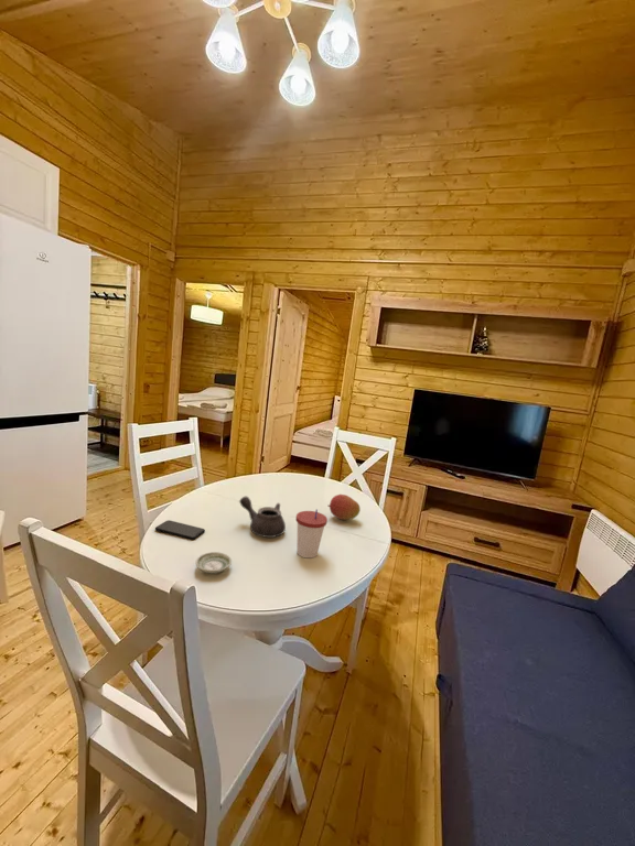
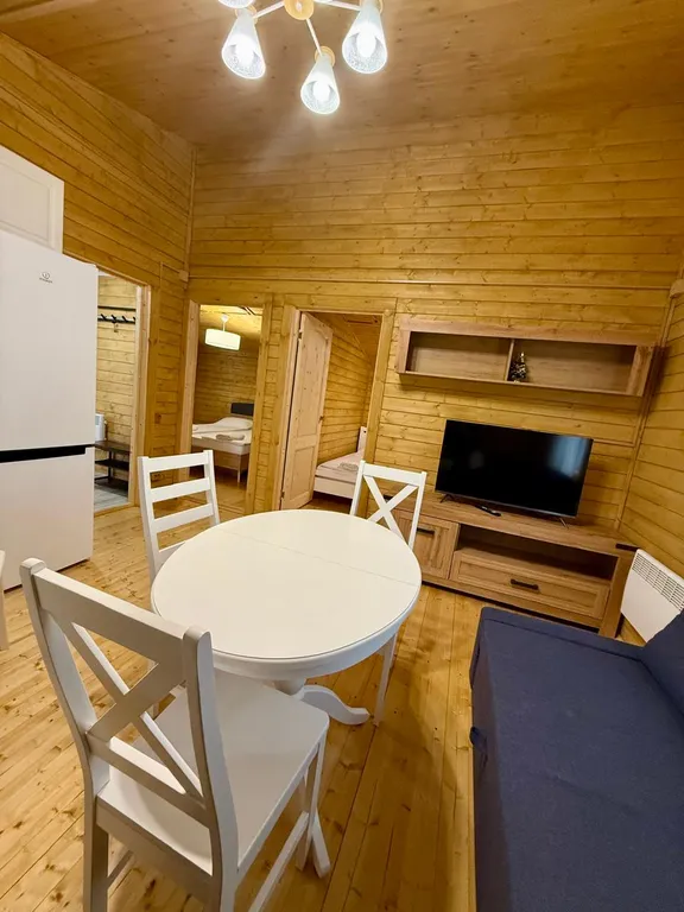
- saucer [195,551,233,575]
- smartphone [154,519,206,541]
- cup [294,508,329,560]
- fruit [326,494,362,521]
- teapot [238,496,287,539]
